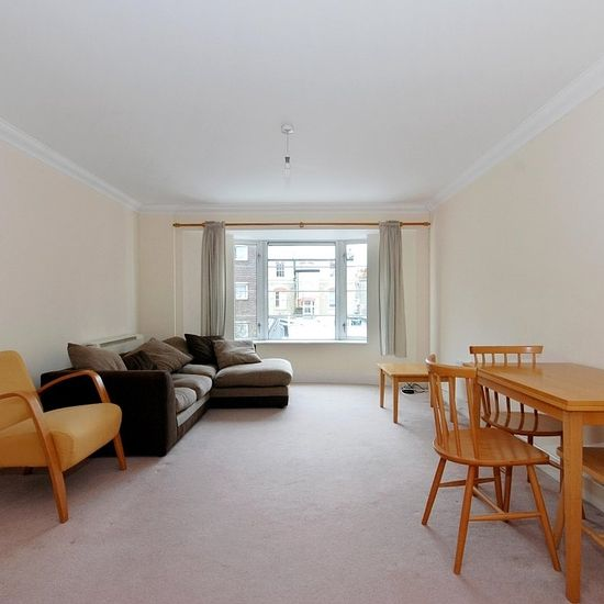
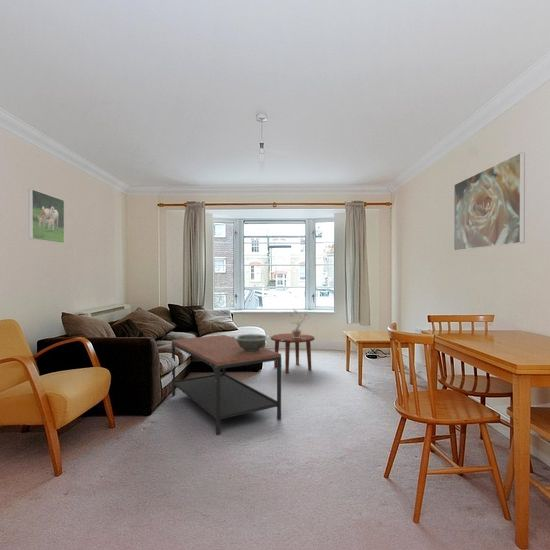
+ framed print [28,188,65,245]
+ side table [270,332,316,374]
+ potted plant [288,308,308,338]
+ decorative bowl [233,333,270,352]
+ coffee table [171,334,282,436]
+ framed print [453,152,526,252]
